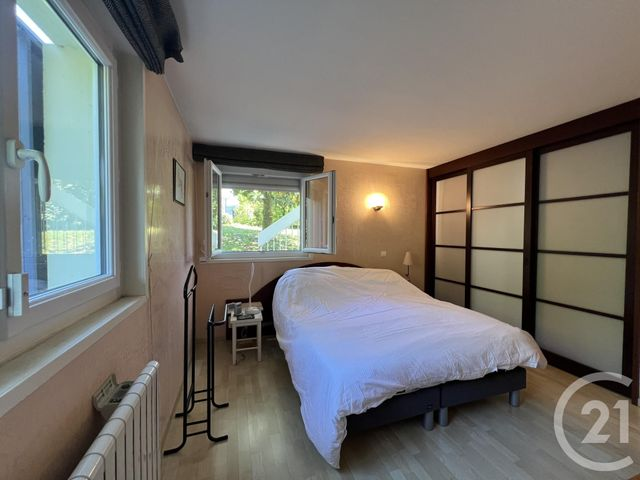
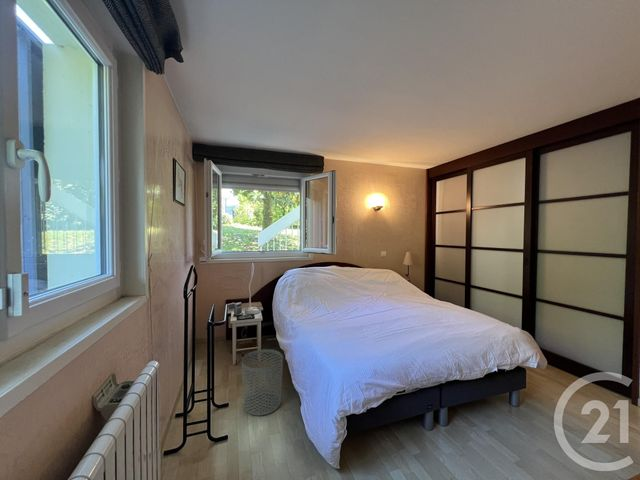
+ waste bin [241,348,284,417]
